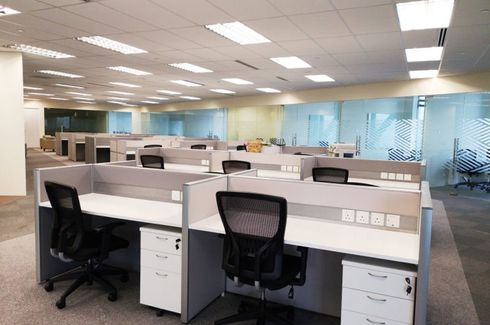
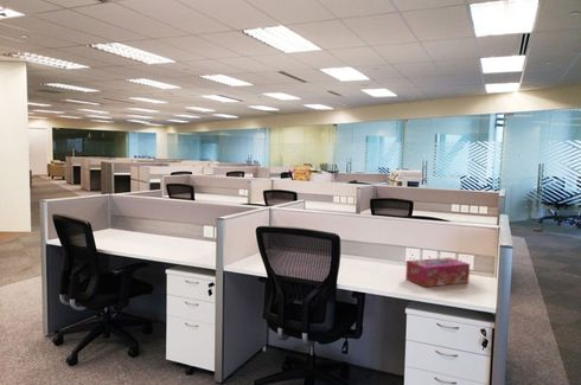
+ tissue box [404,256,471,288]
